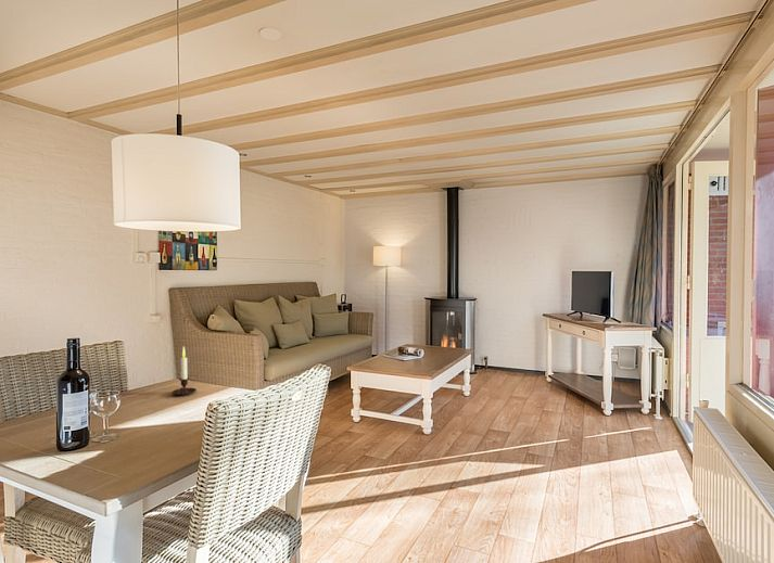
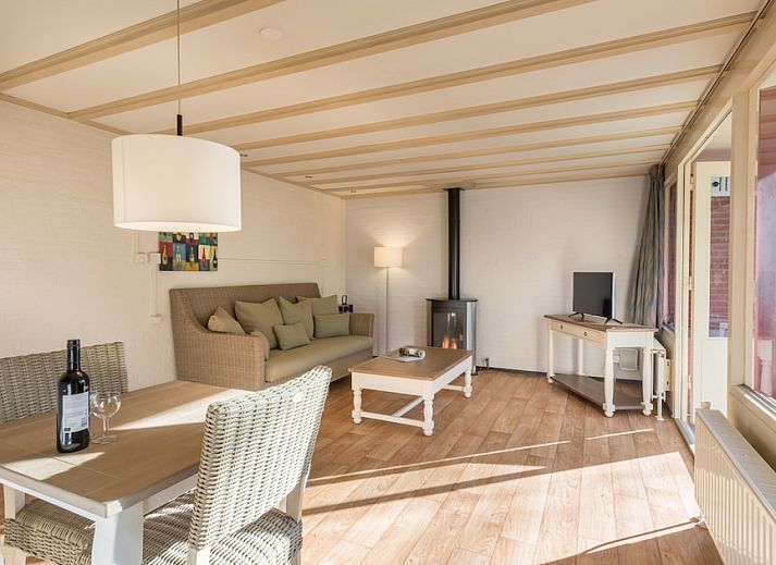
- candle [172,345,198,397]
